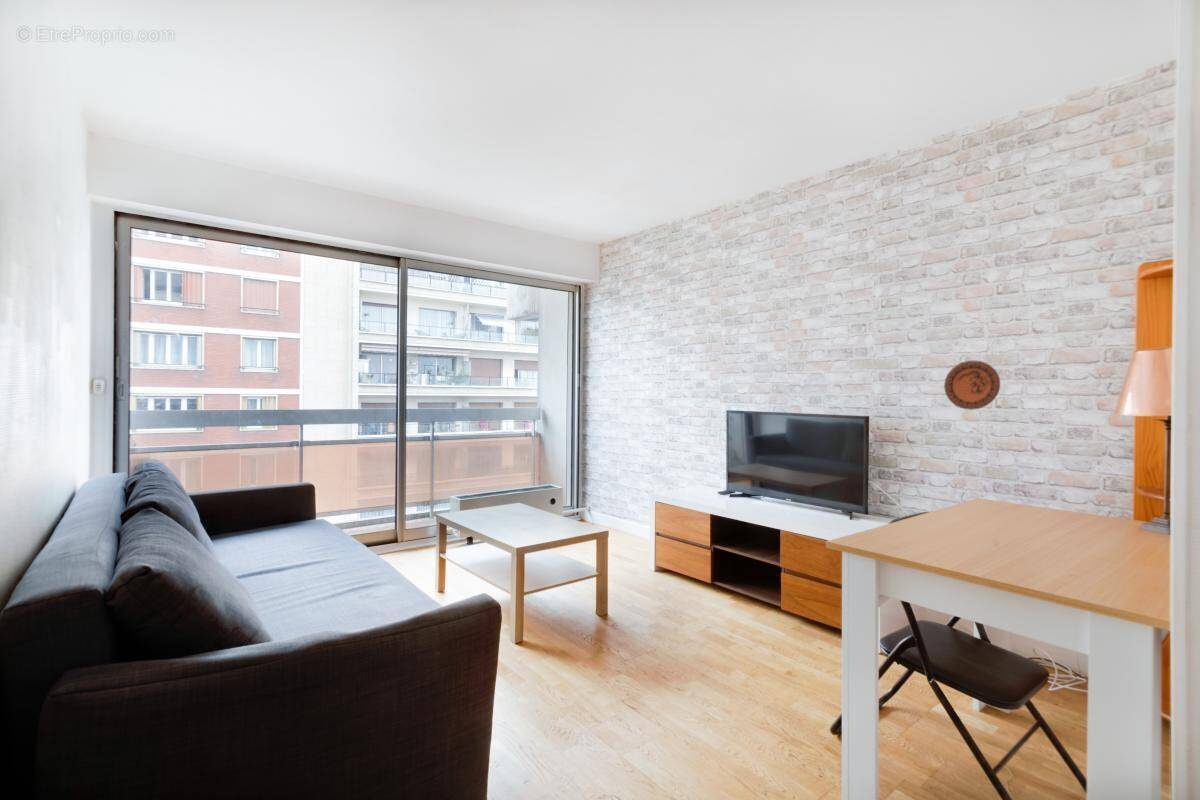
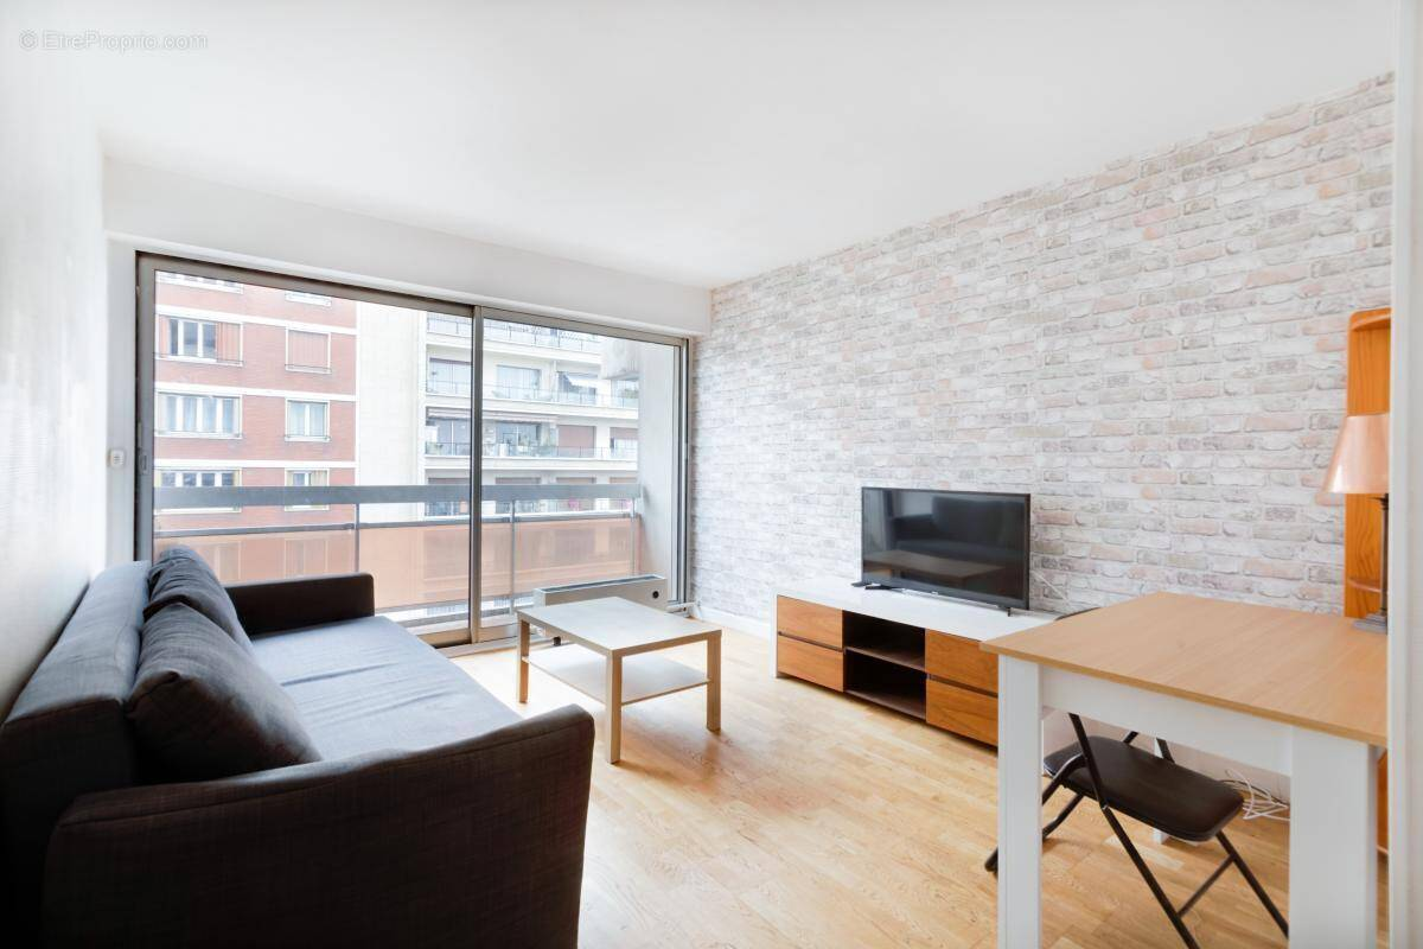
- decorative plate [943,360,1001,411]
